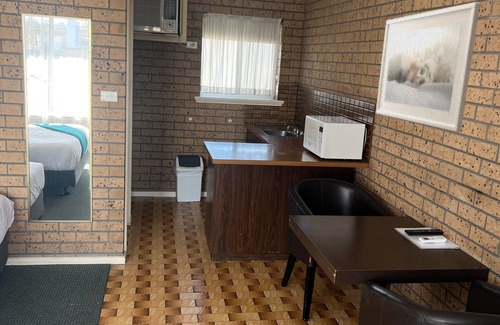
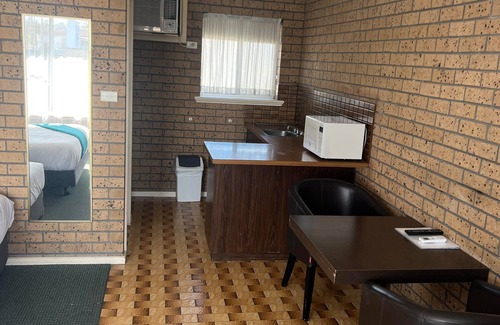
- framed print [375,1,481,133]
